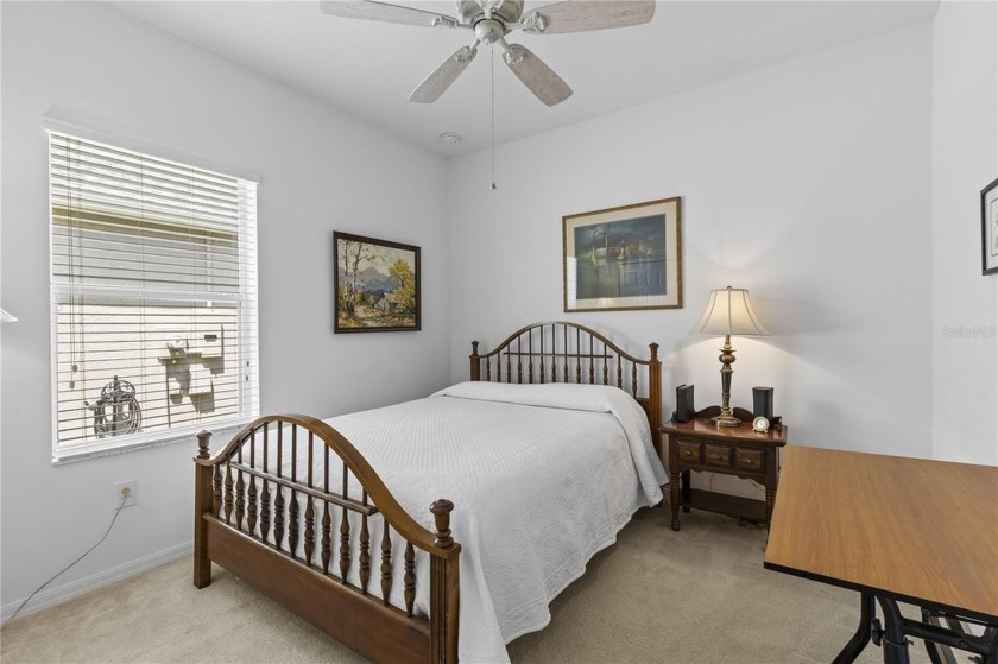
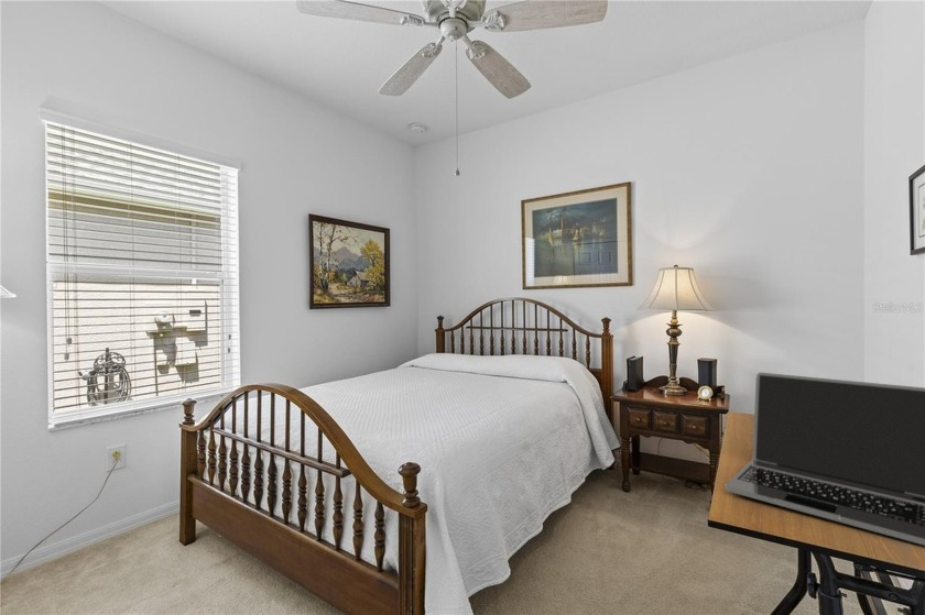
+ laptop [725,372,925,547]
